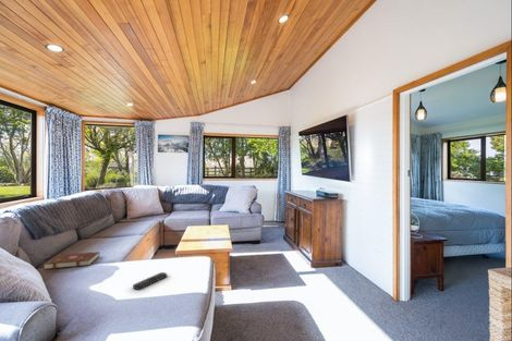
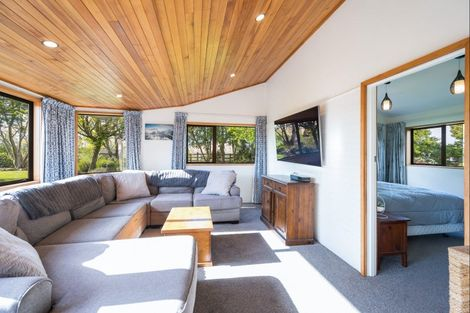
- remote control [132,271,168,291]
- book [42,251,100,270]
